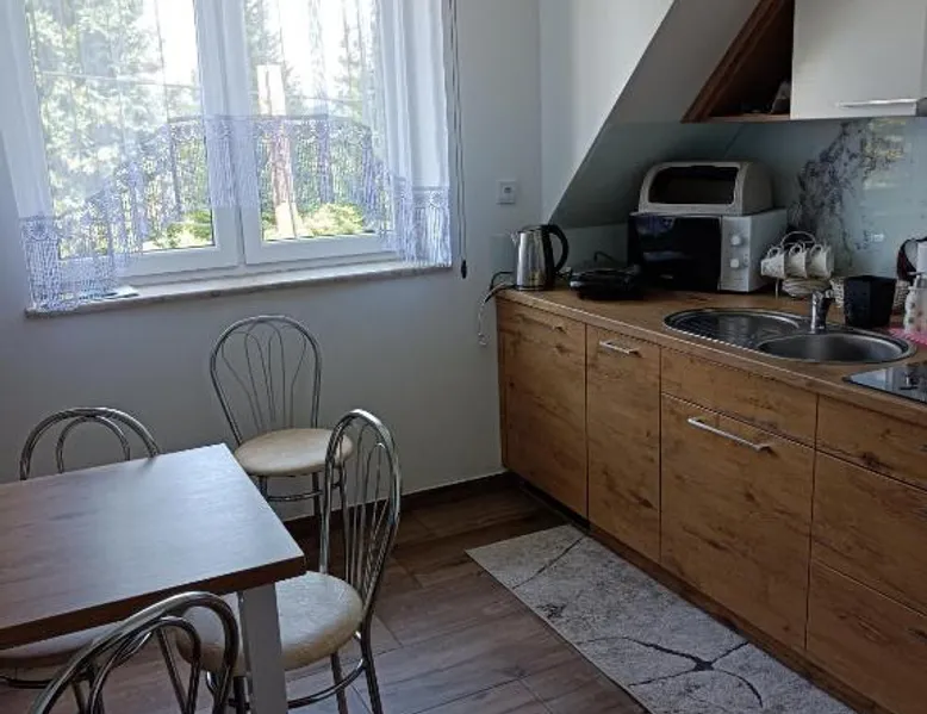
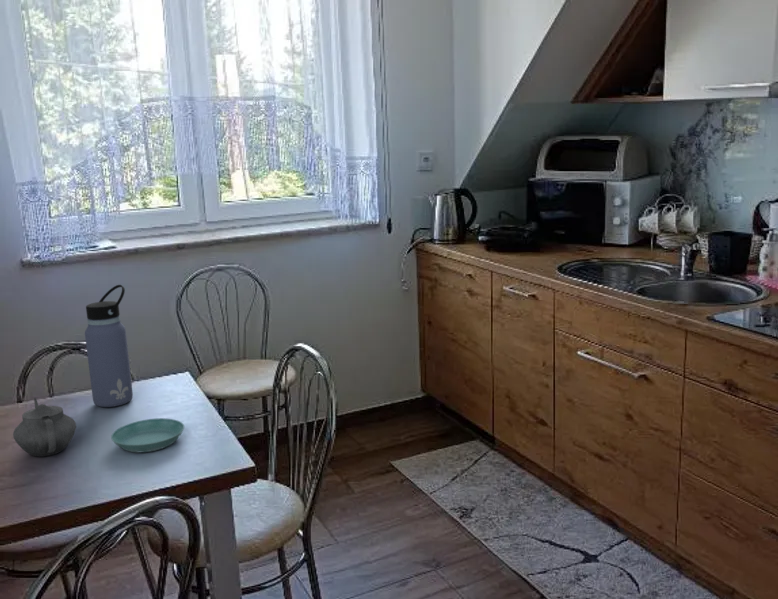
+ water bottle [84,284,134,408]
+ saucer [110,417,185,453]
+ teapot [12,397,77,458]
